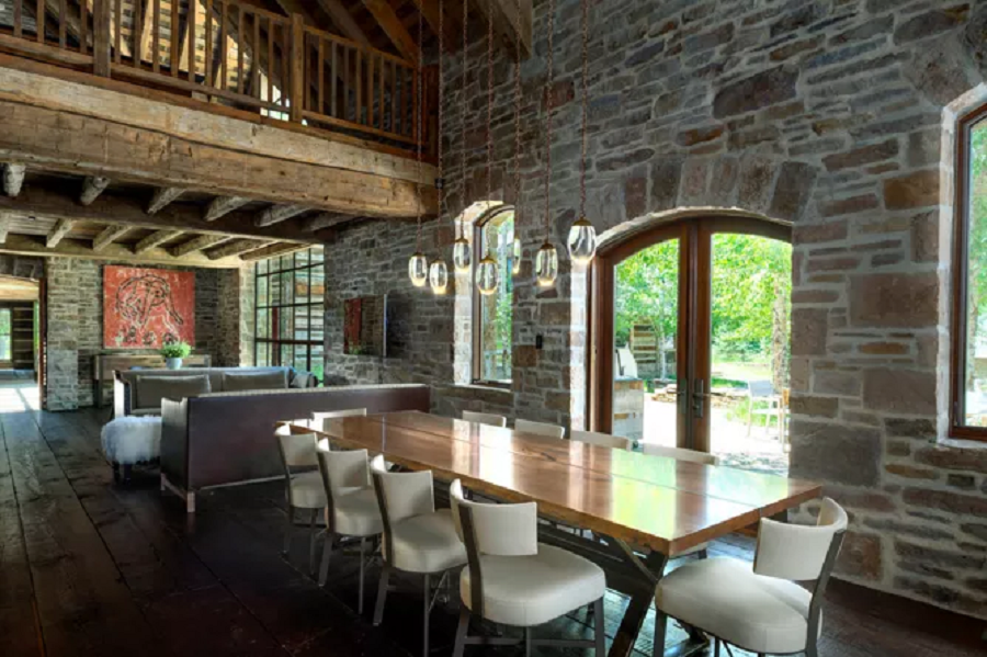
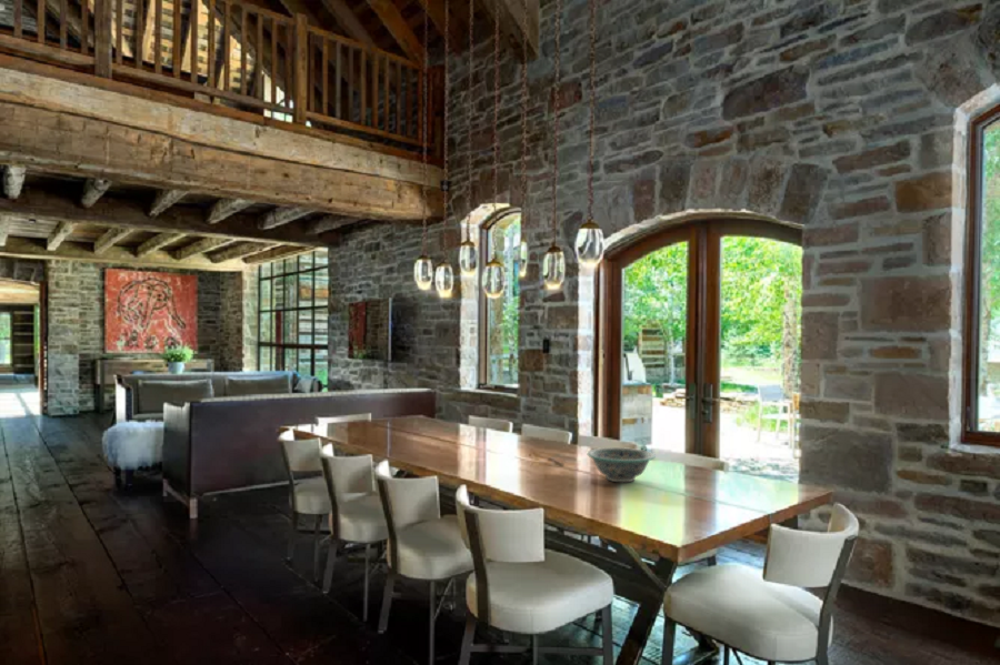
+ decorative bowl [586,446,656,483]
